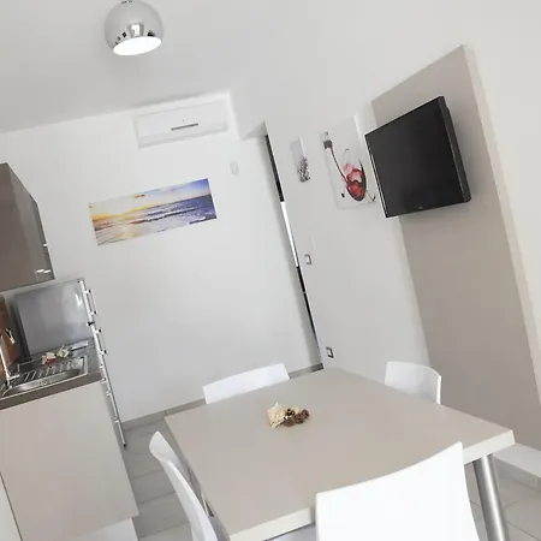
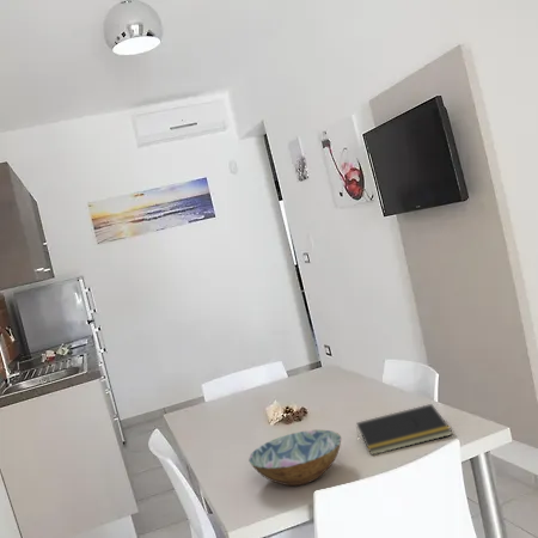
+ bowl [247,429,343,487]
+ notepad [356,403,453,457]
